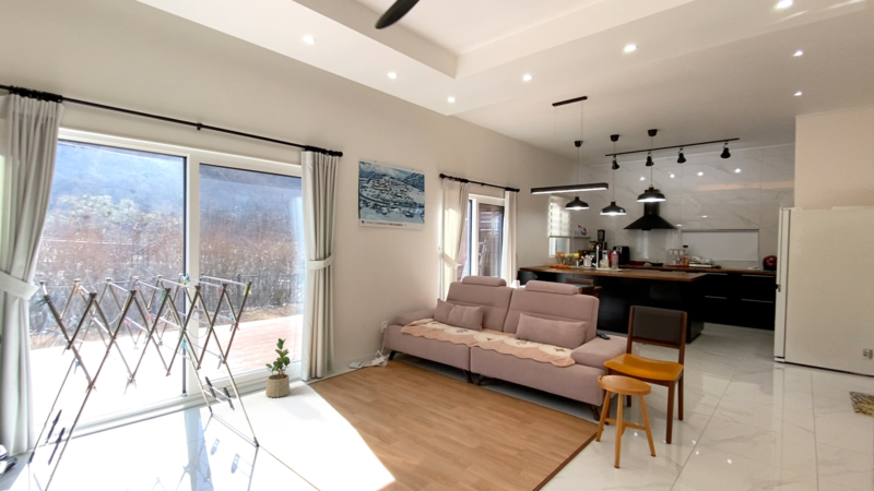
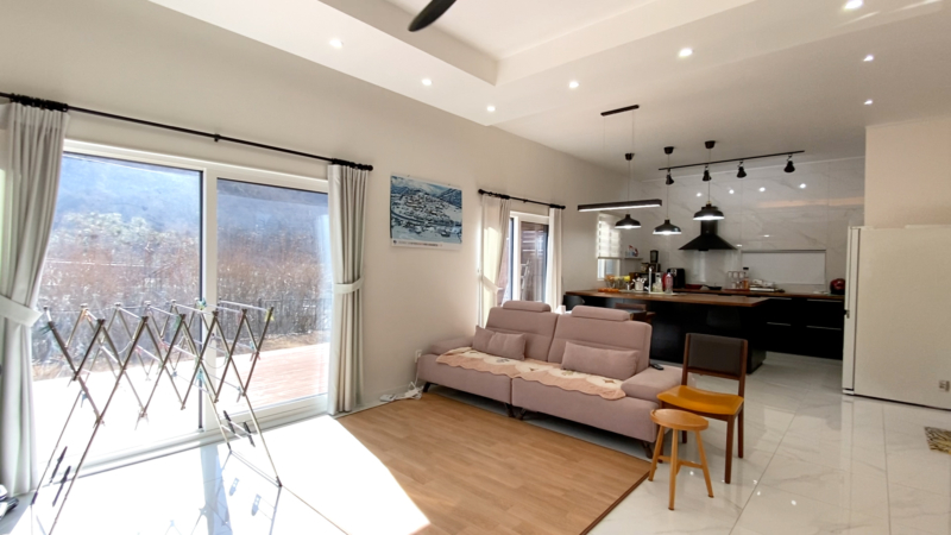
- potted plant [264,337,294,398]
